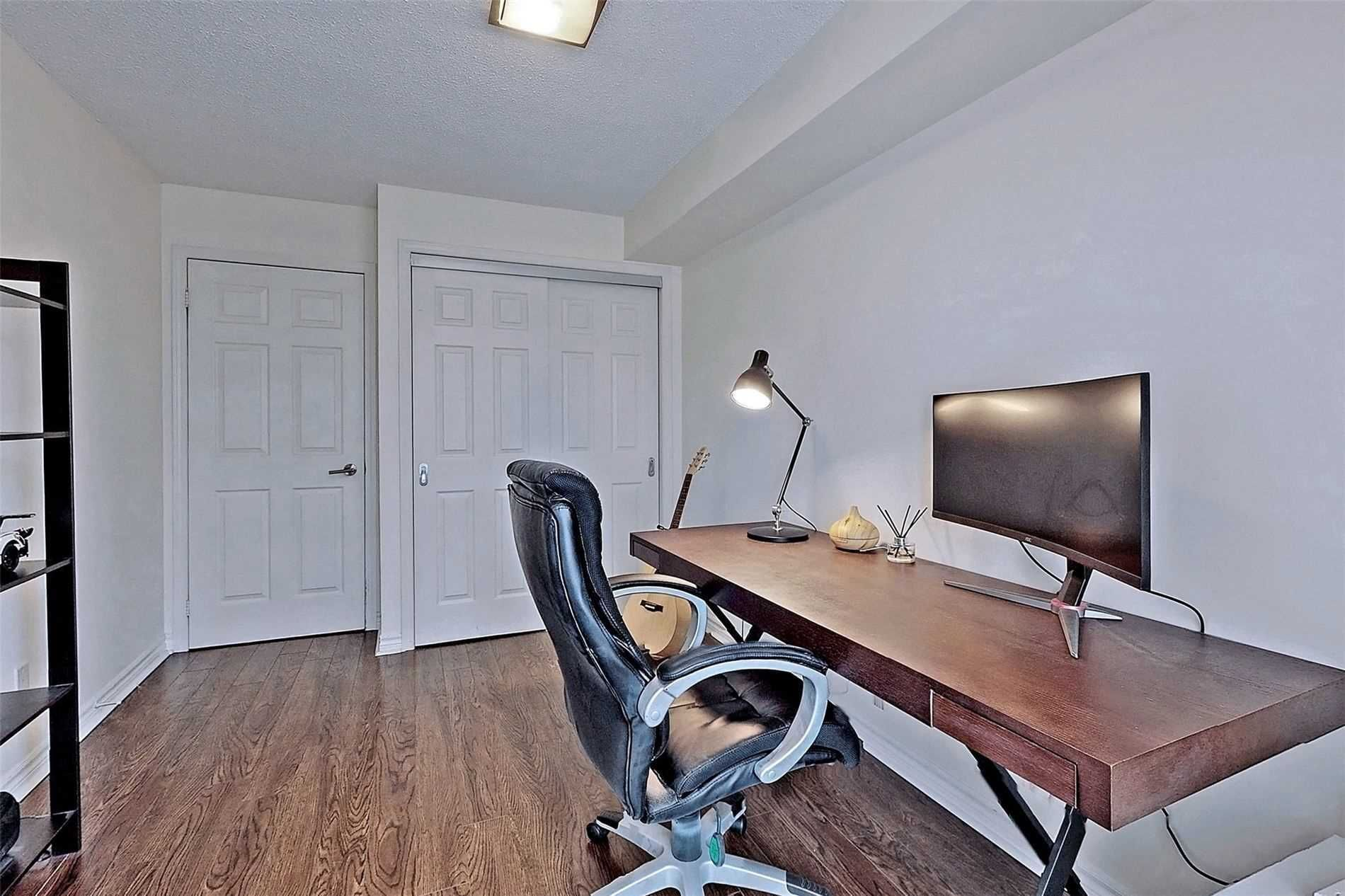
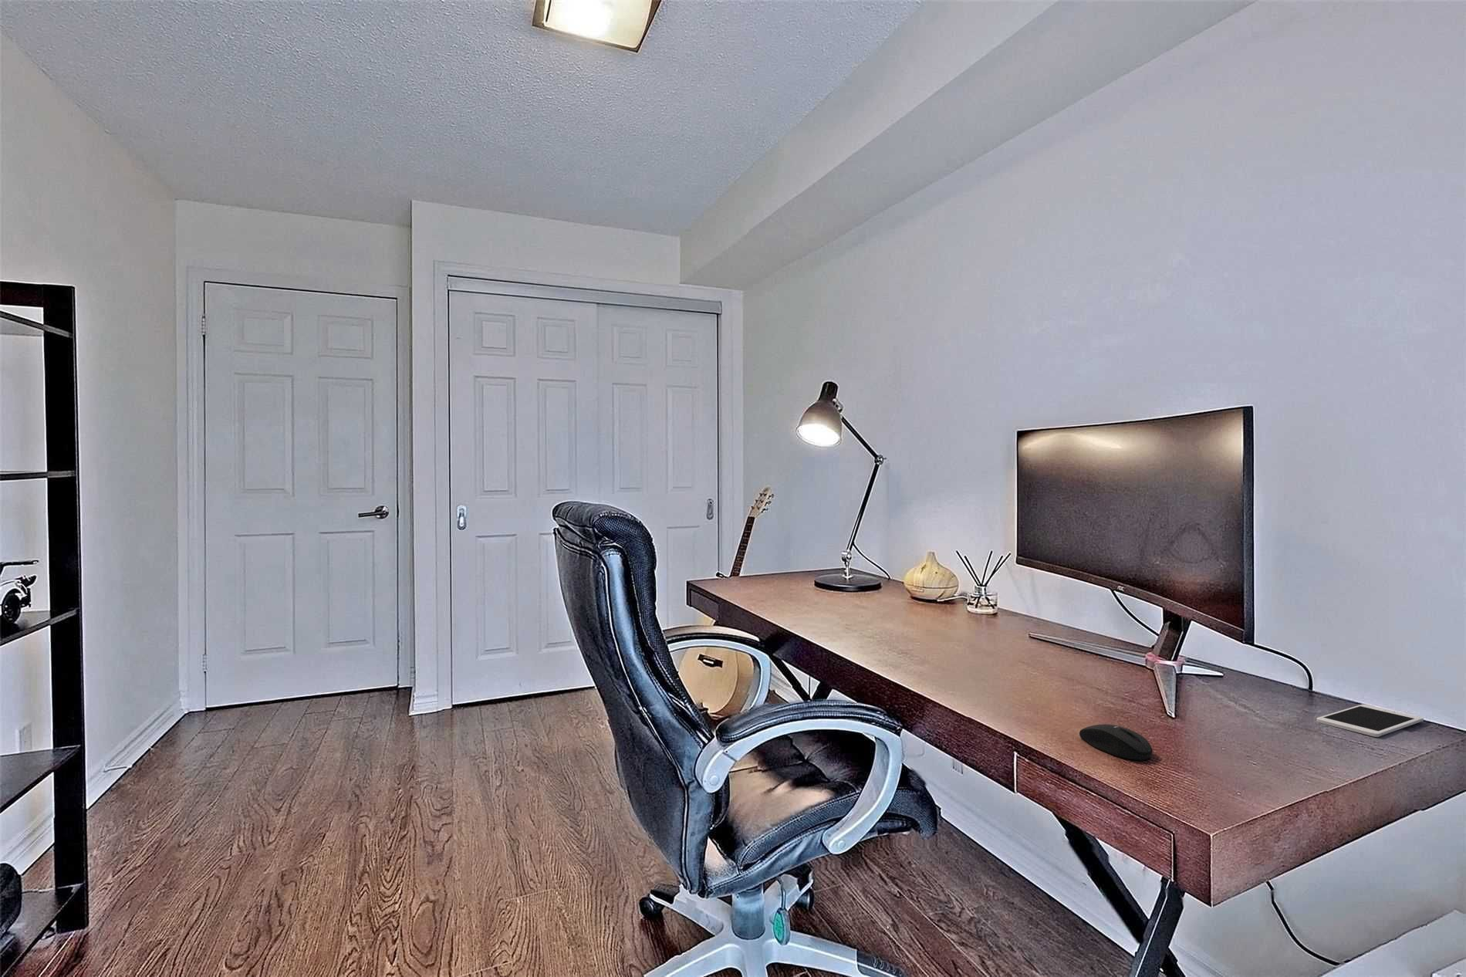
+ cell phone [1317,703,1425,738]
+ mouse [1079,723,1153,761]
